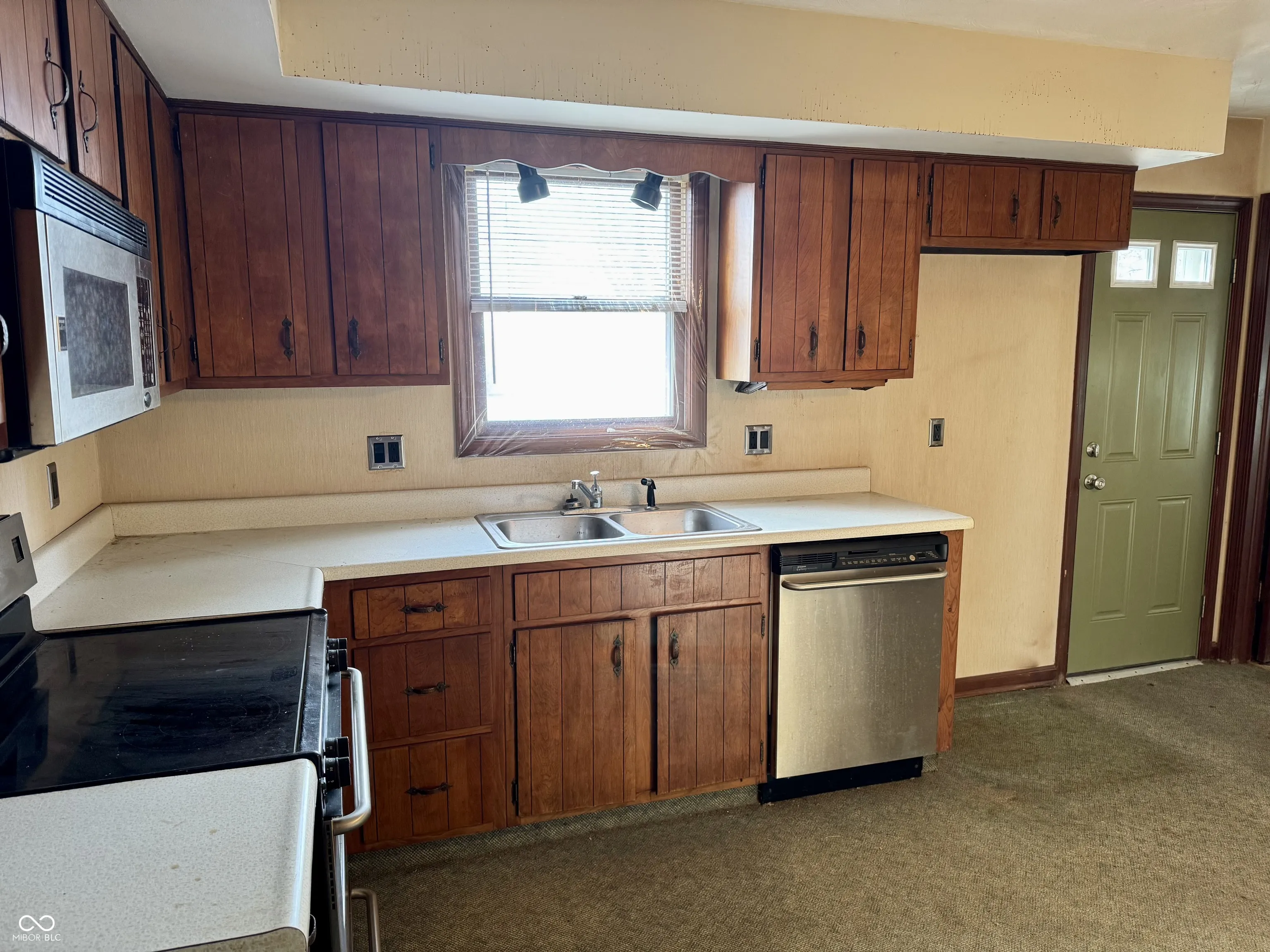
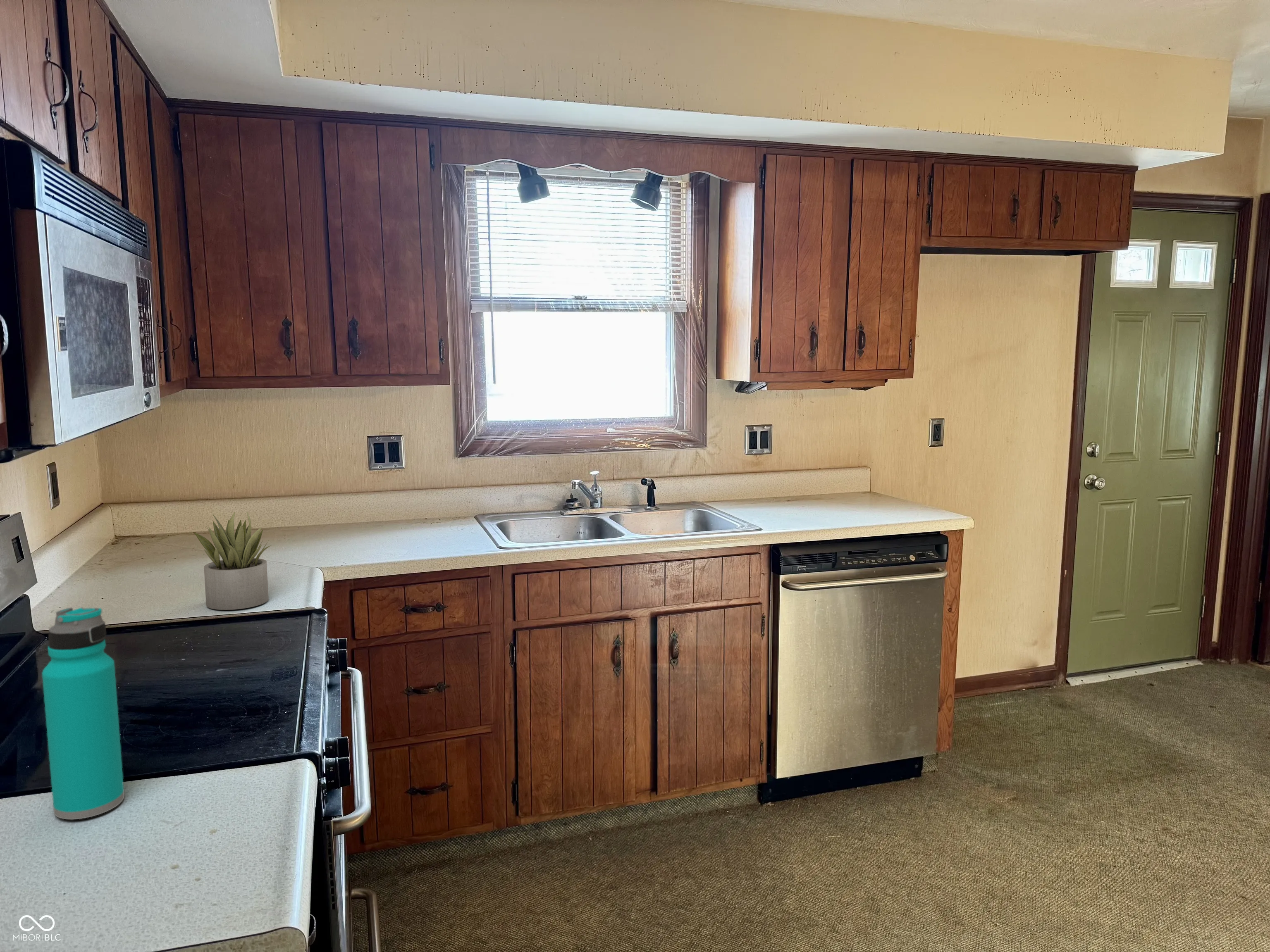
+ succulent plant [194,512,272,610]
+ water bottle [42,607,125,820]
